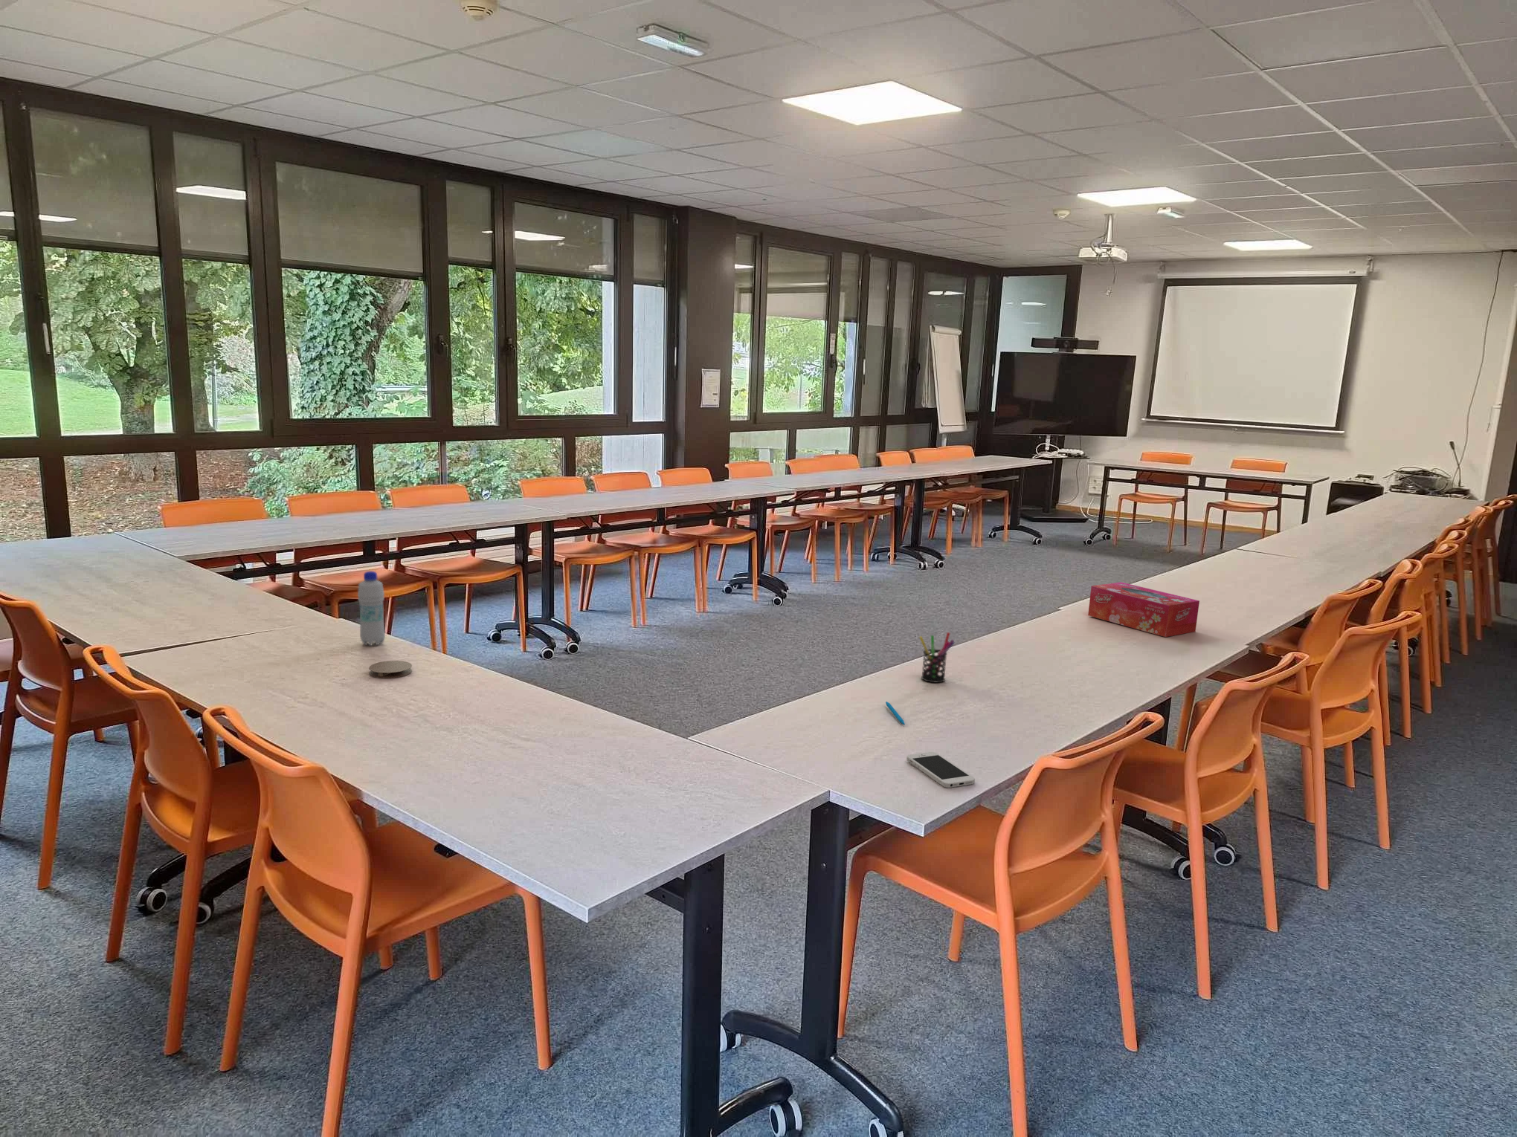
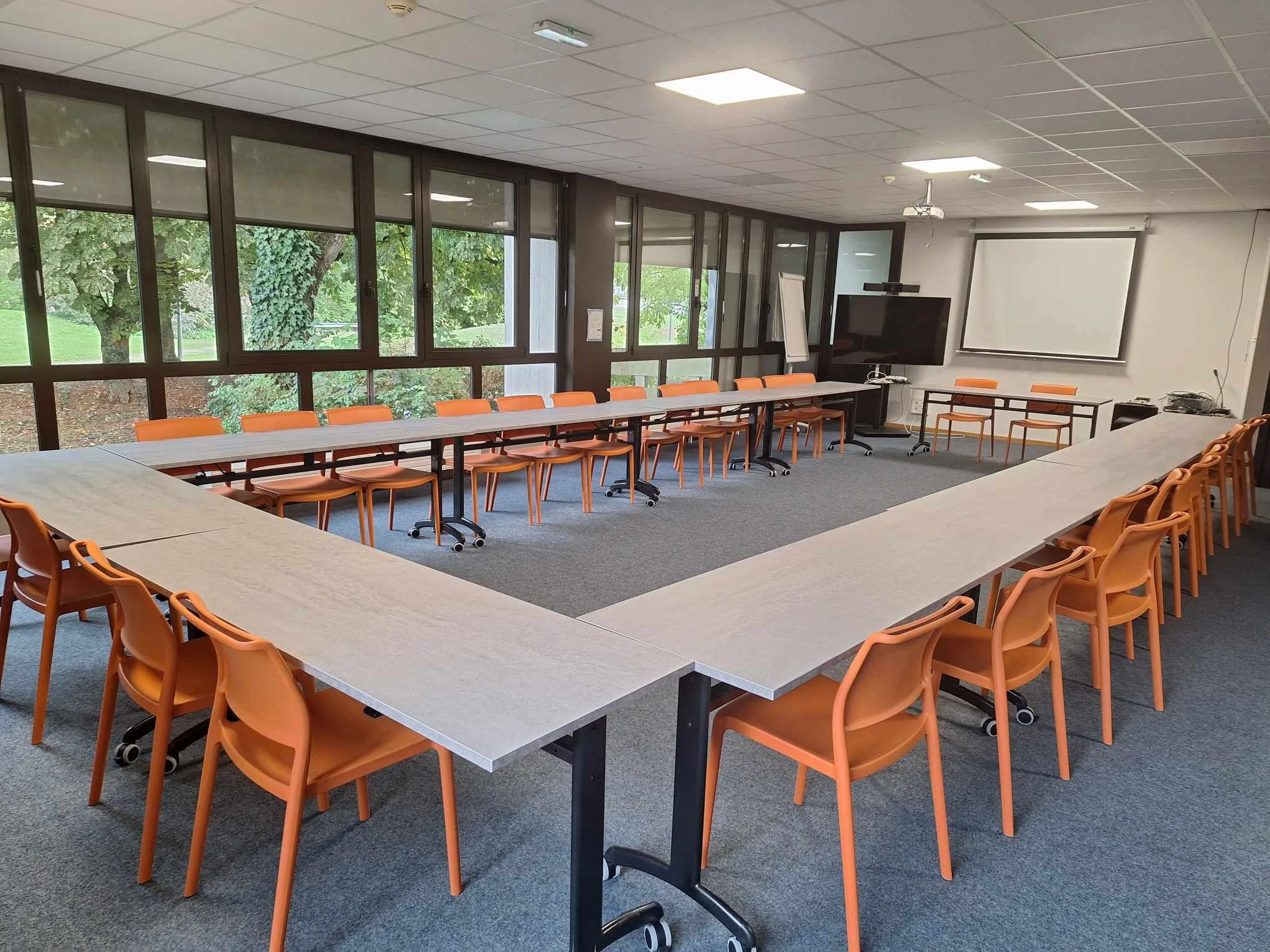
- coaster [368,660,413,680]
- pen [885,701,905,725]
- pen holder [919,632,956,683]
- bottle [357,571,386,646]
- tissue box [1087,582,1200,638]
- smartphone [905,751,976,788]
